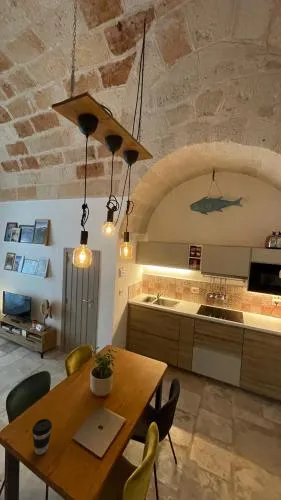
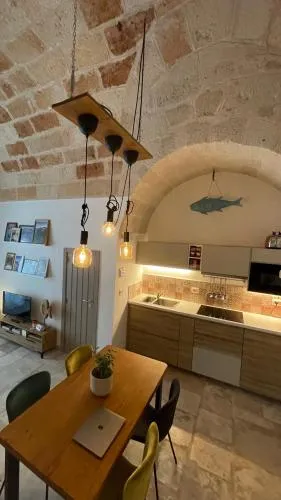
- coffee cup [31,418,53,456]
